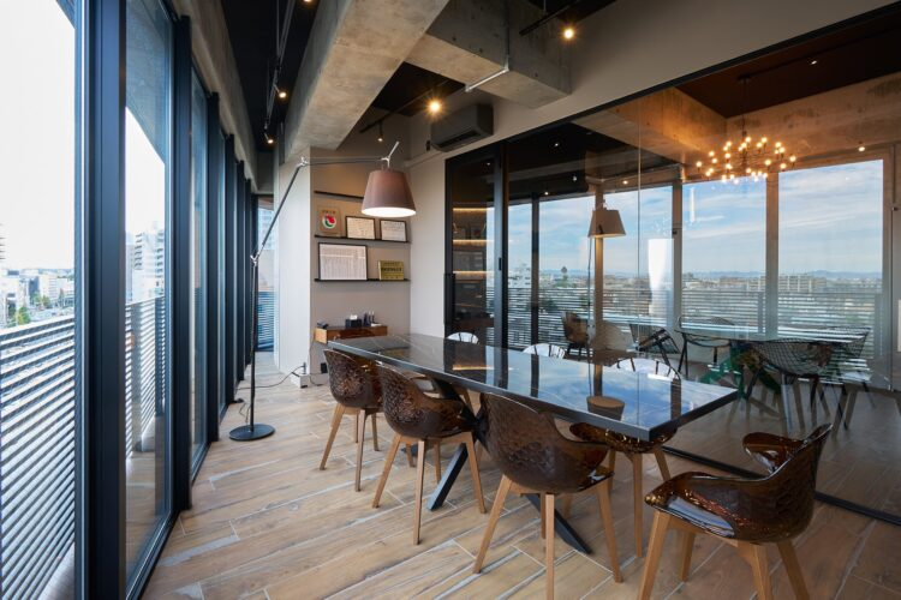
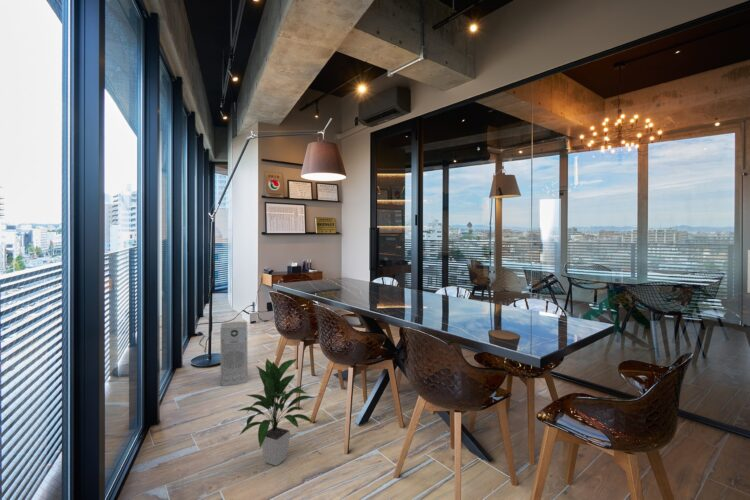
+ air purifier [220,321,249,387]
+ indoor plant [236,357,315,467]
